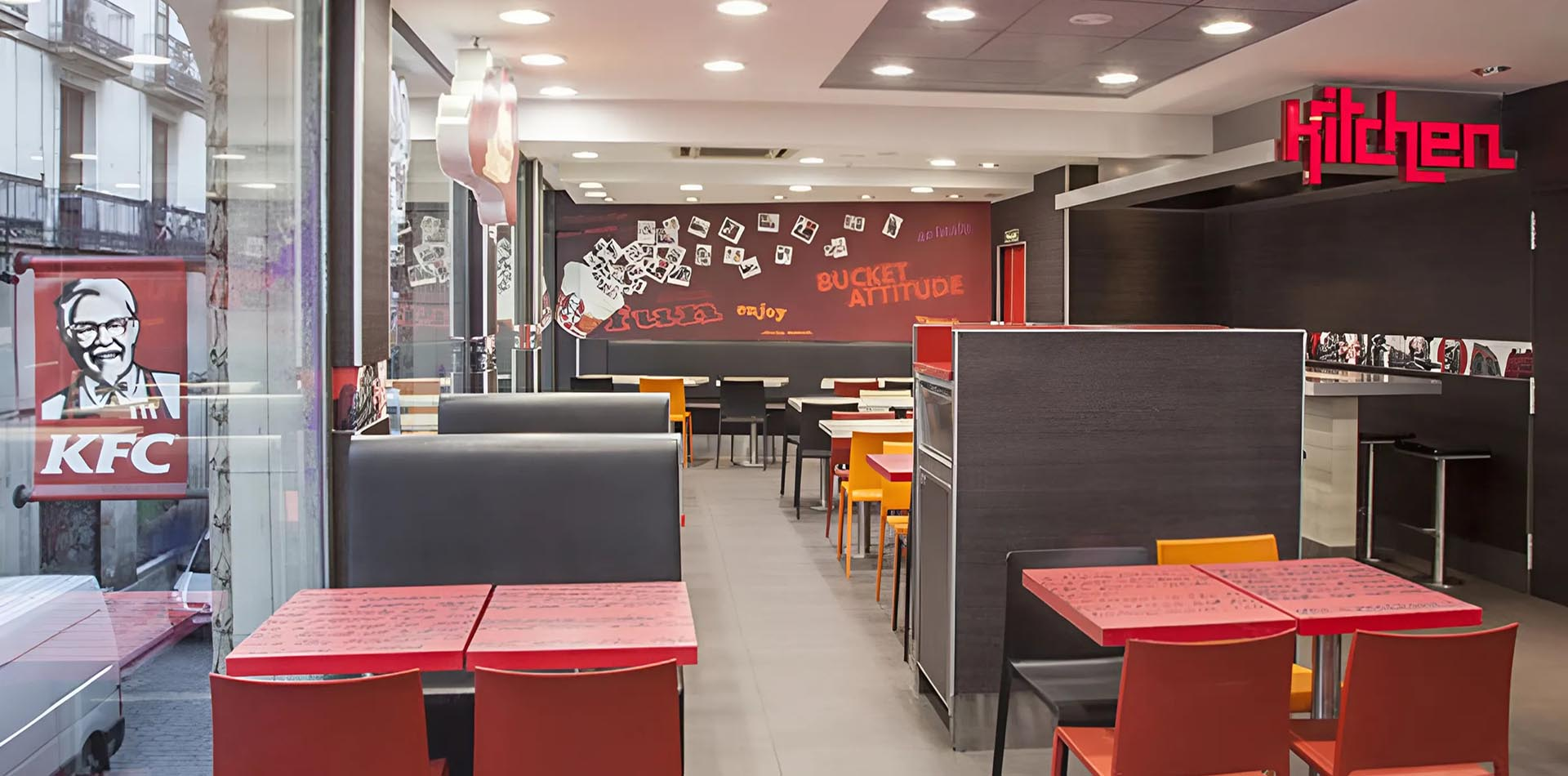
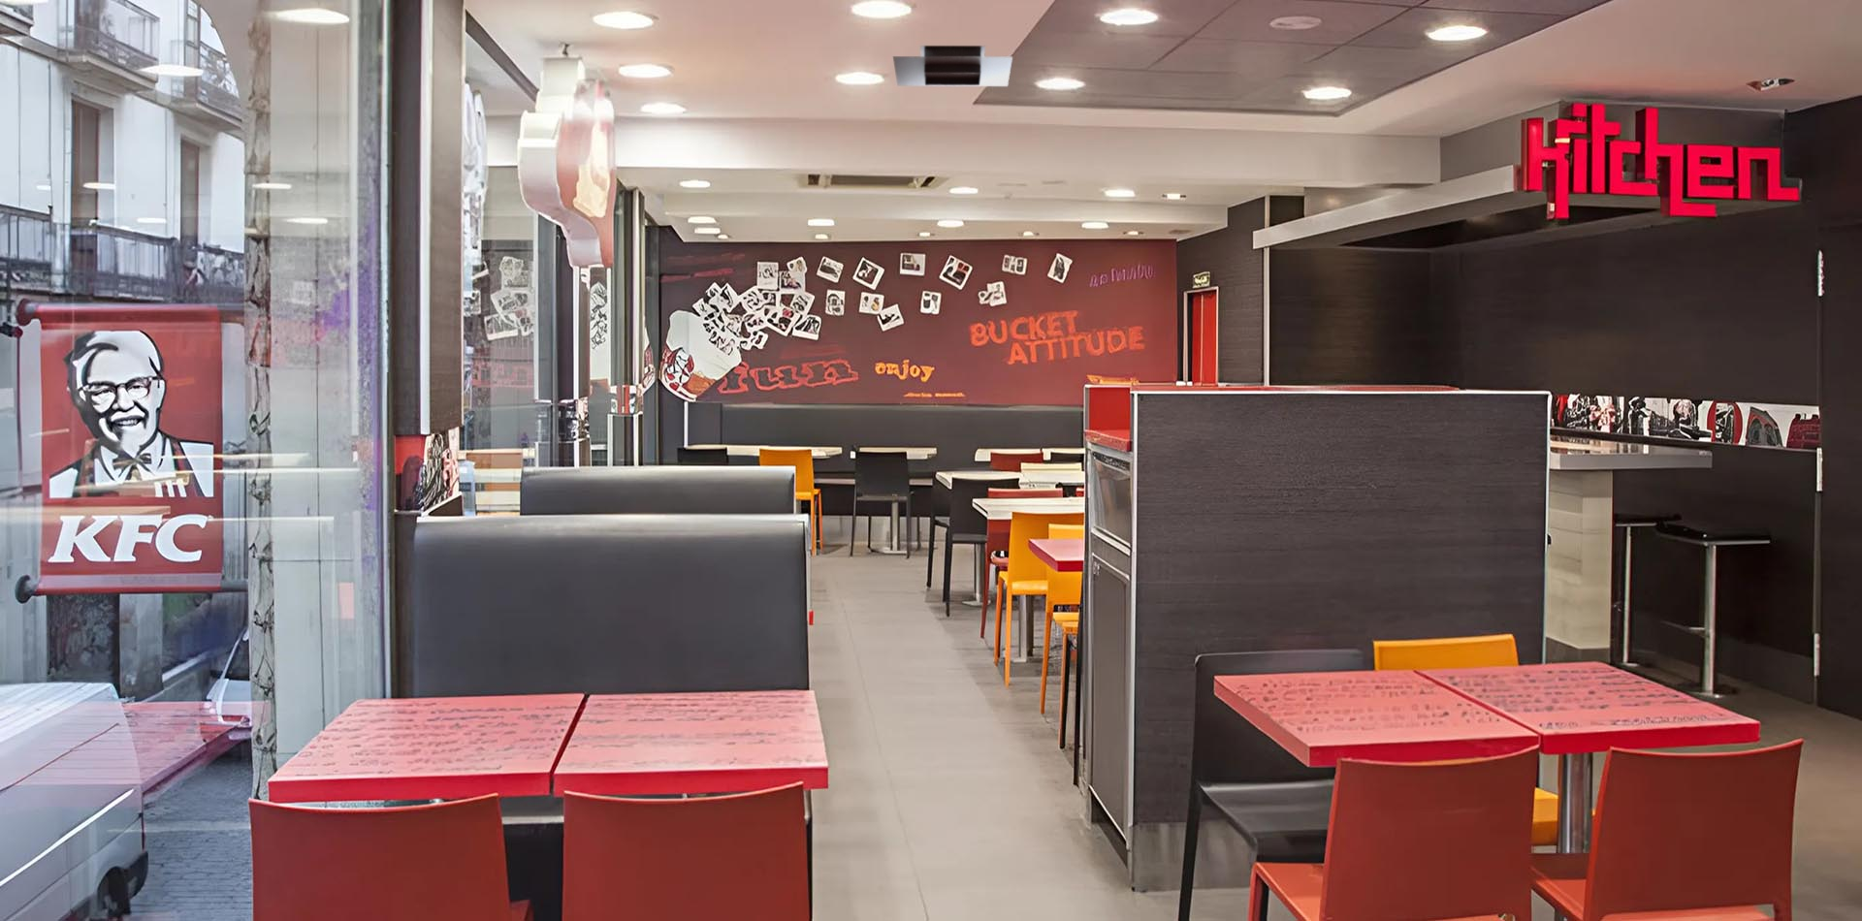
+ ceiling vent [892,45,1013,88]
